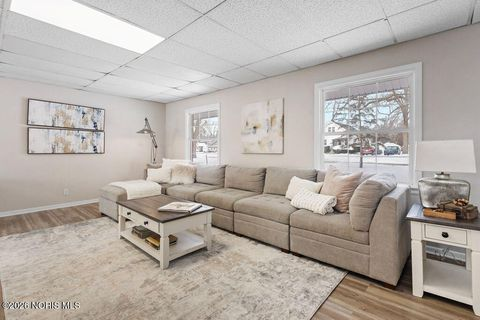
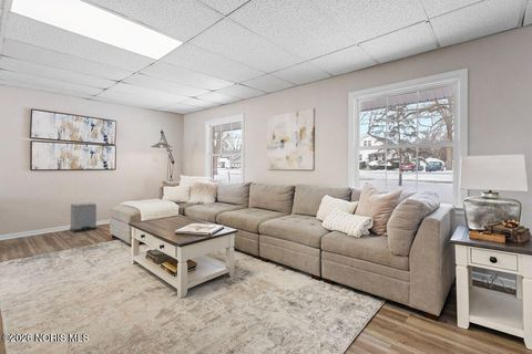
+ trash can [69,202,98,232]
